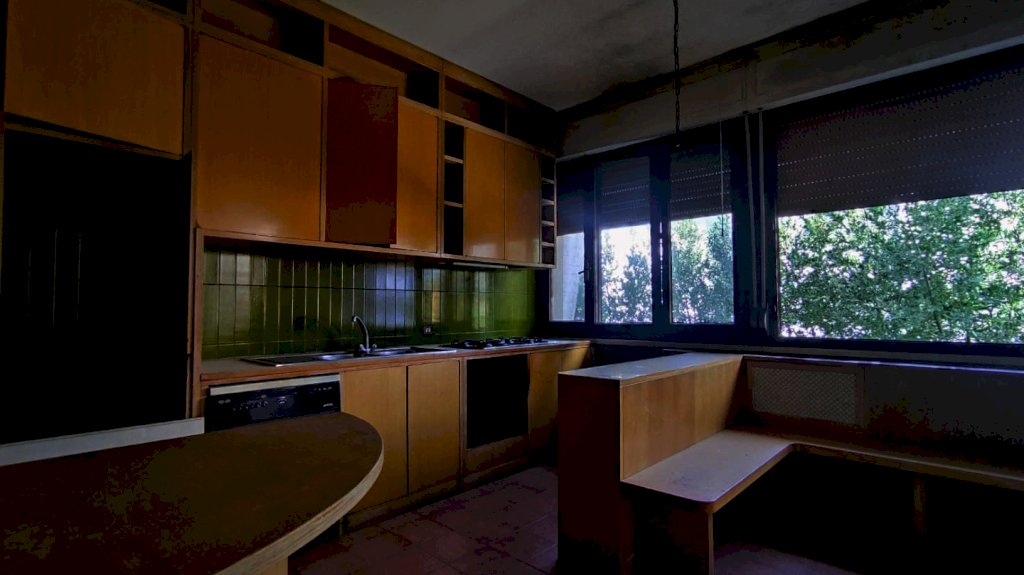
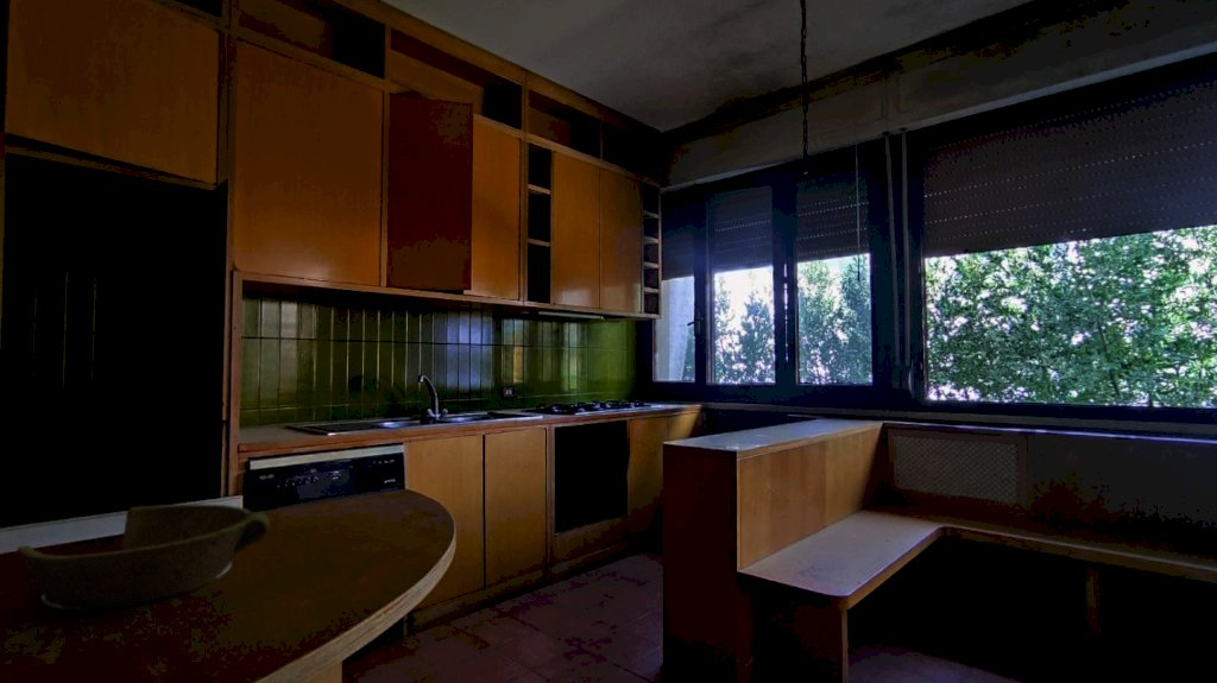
+ bowl [15,504,271,611]
